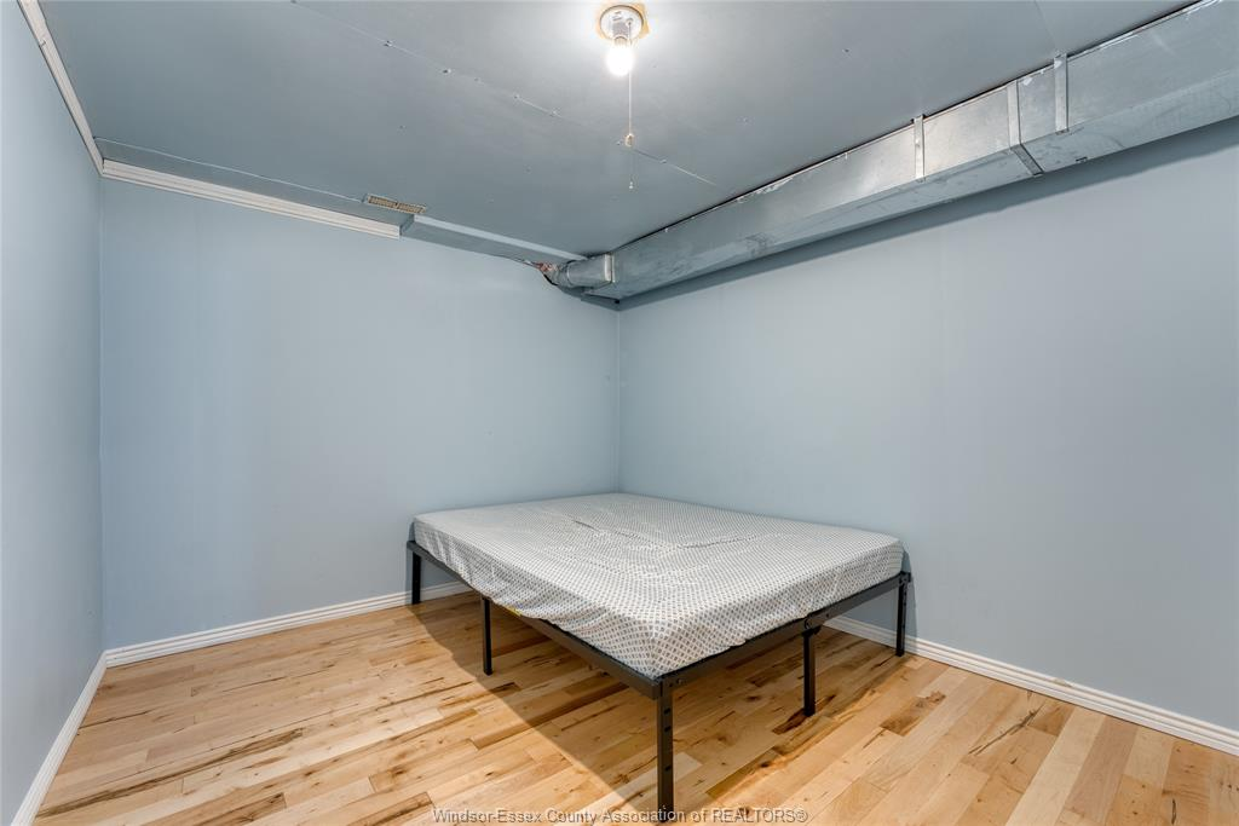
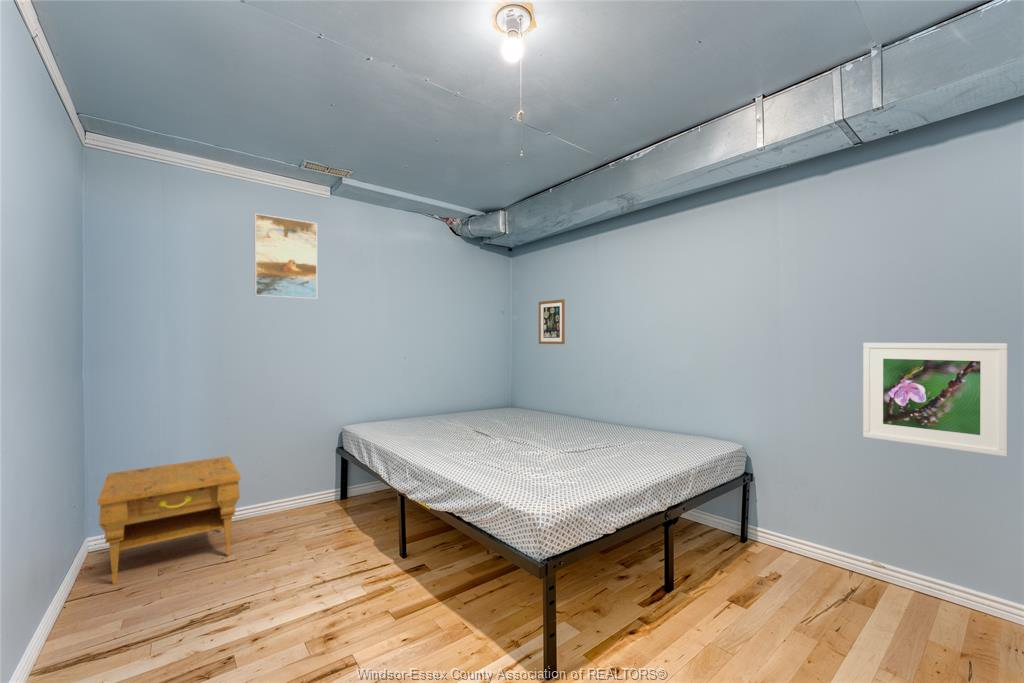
+ nightstand [97,455,242,586]
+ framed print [862,342,1009,457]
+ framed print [253,212,318,300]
+ wall art [538,298,566,345]
